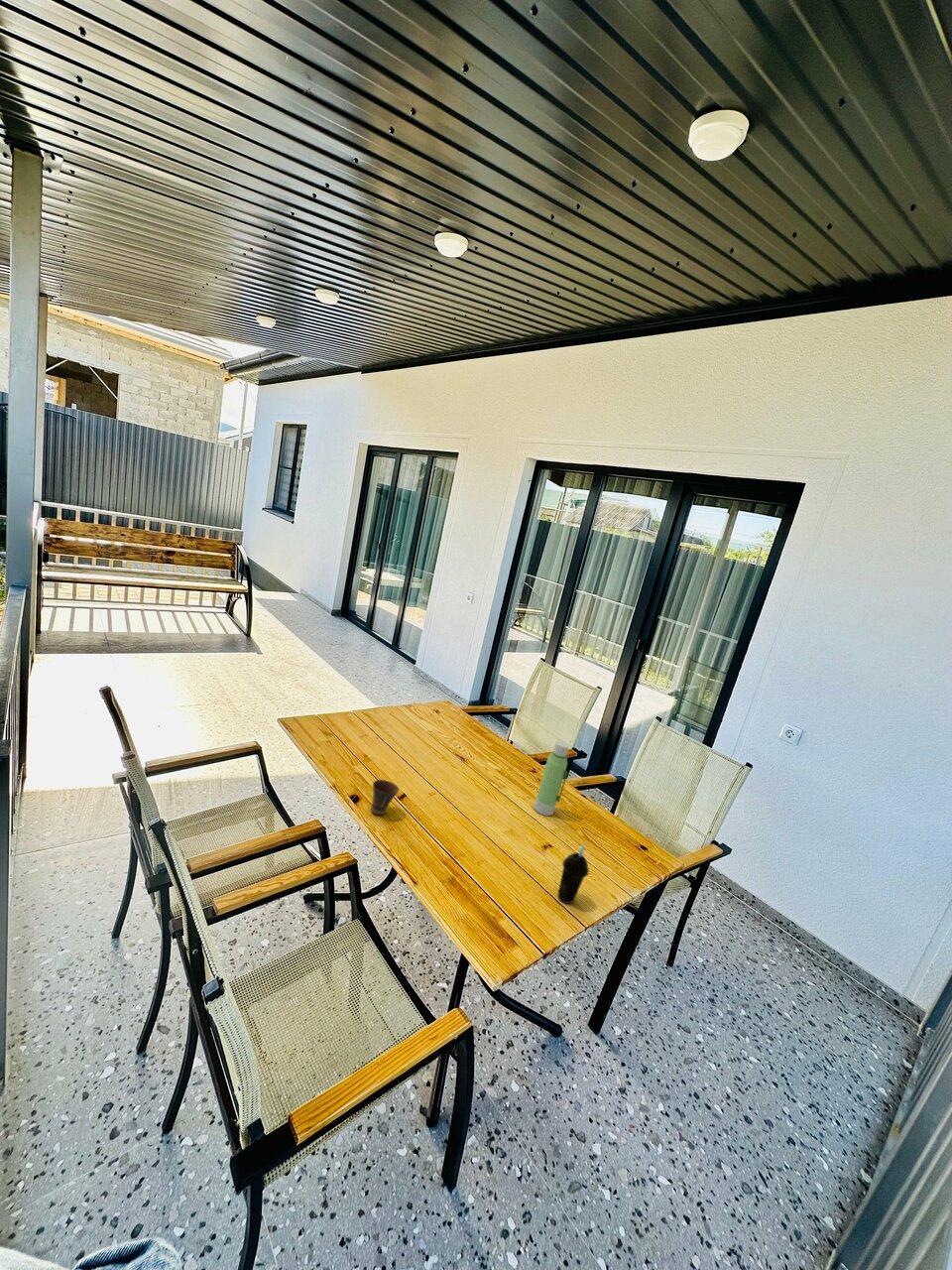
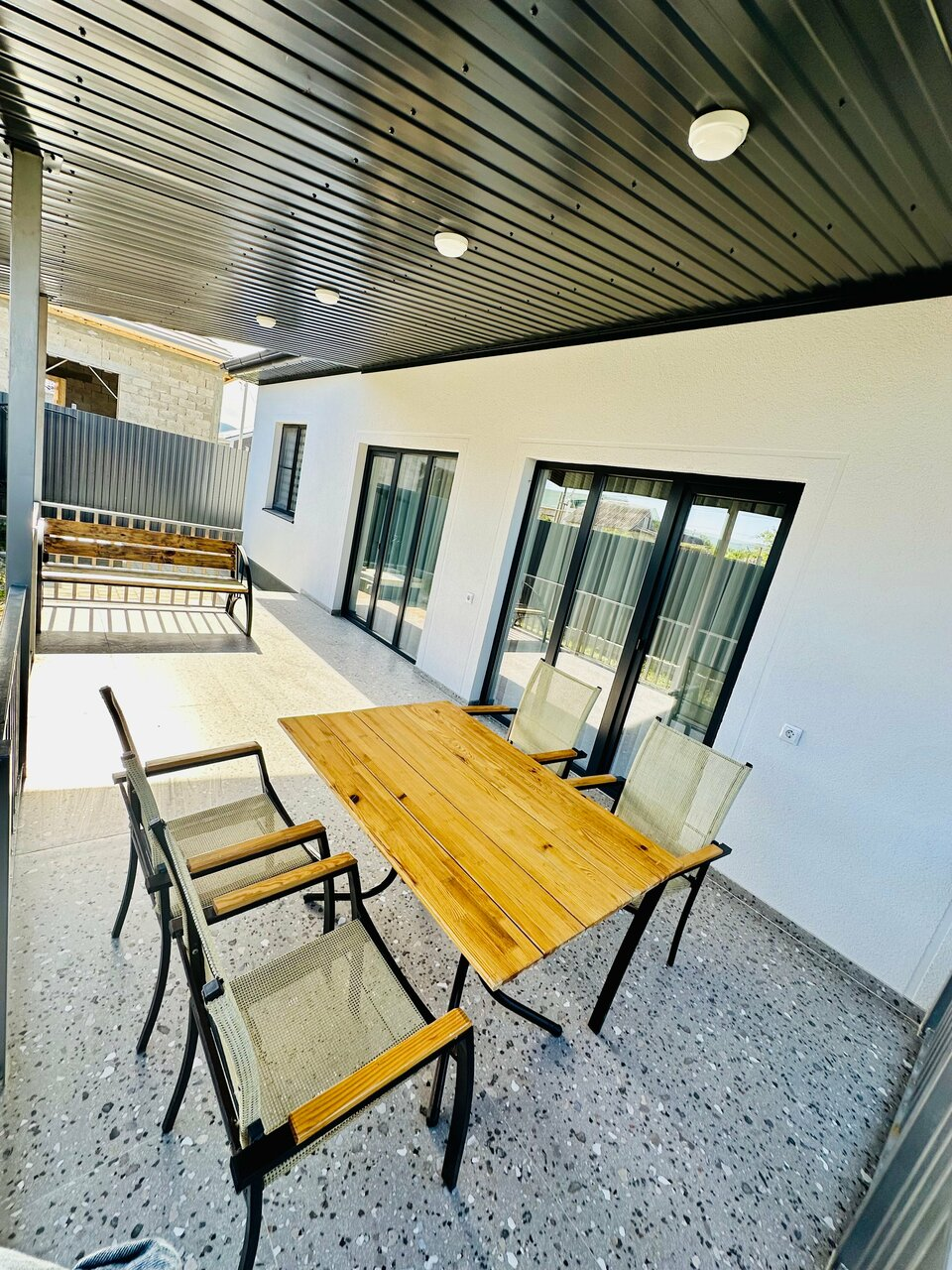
- cup [556,844,590,905]
- water bottle [534,740,570,817]
- cup [370,779,400,816]
